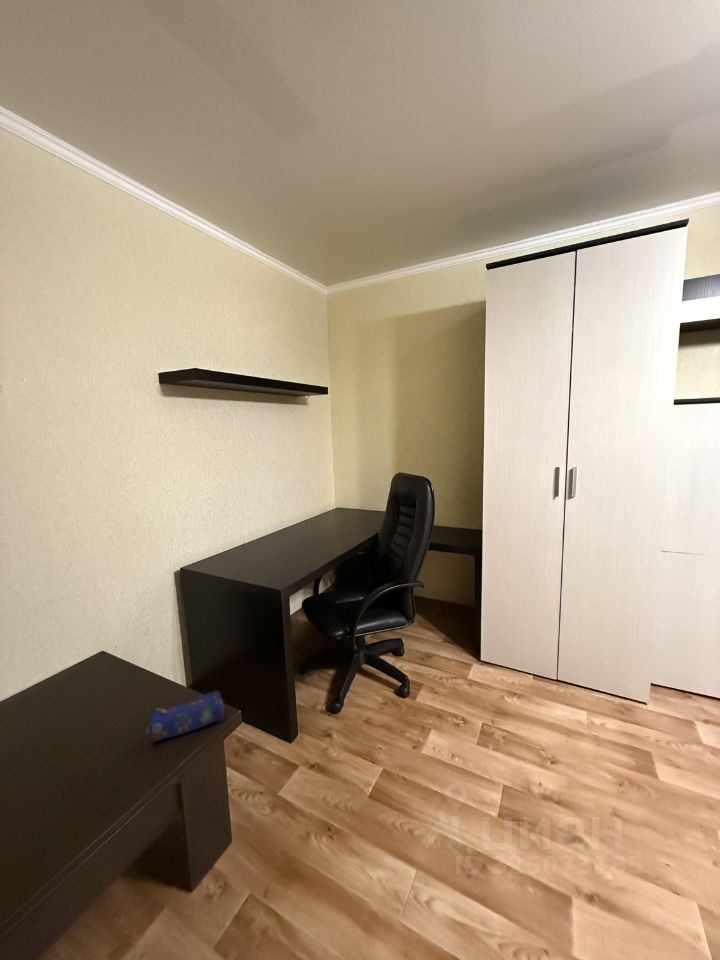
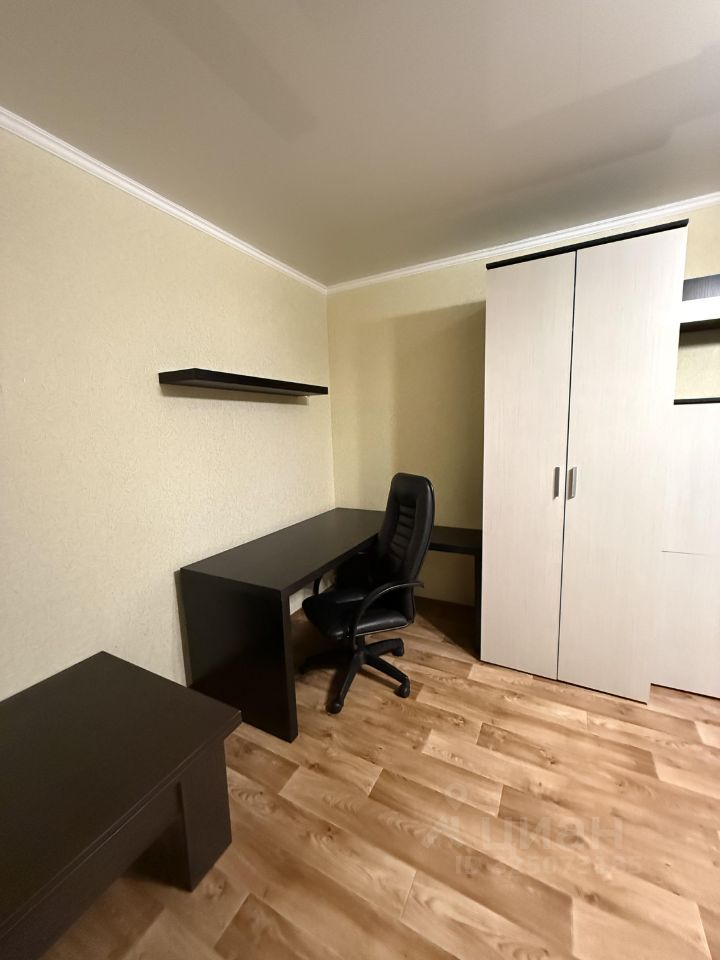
- pencil case [145,690,225,742]
